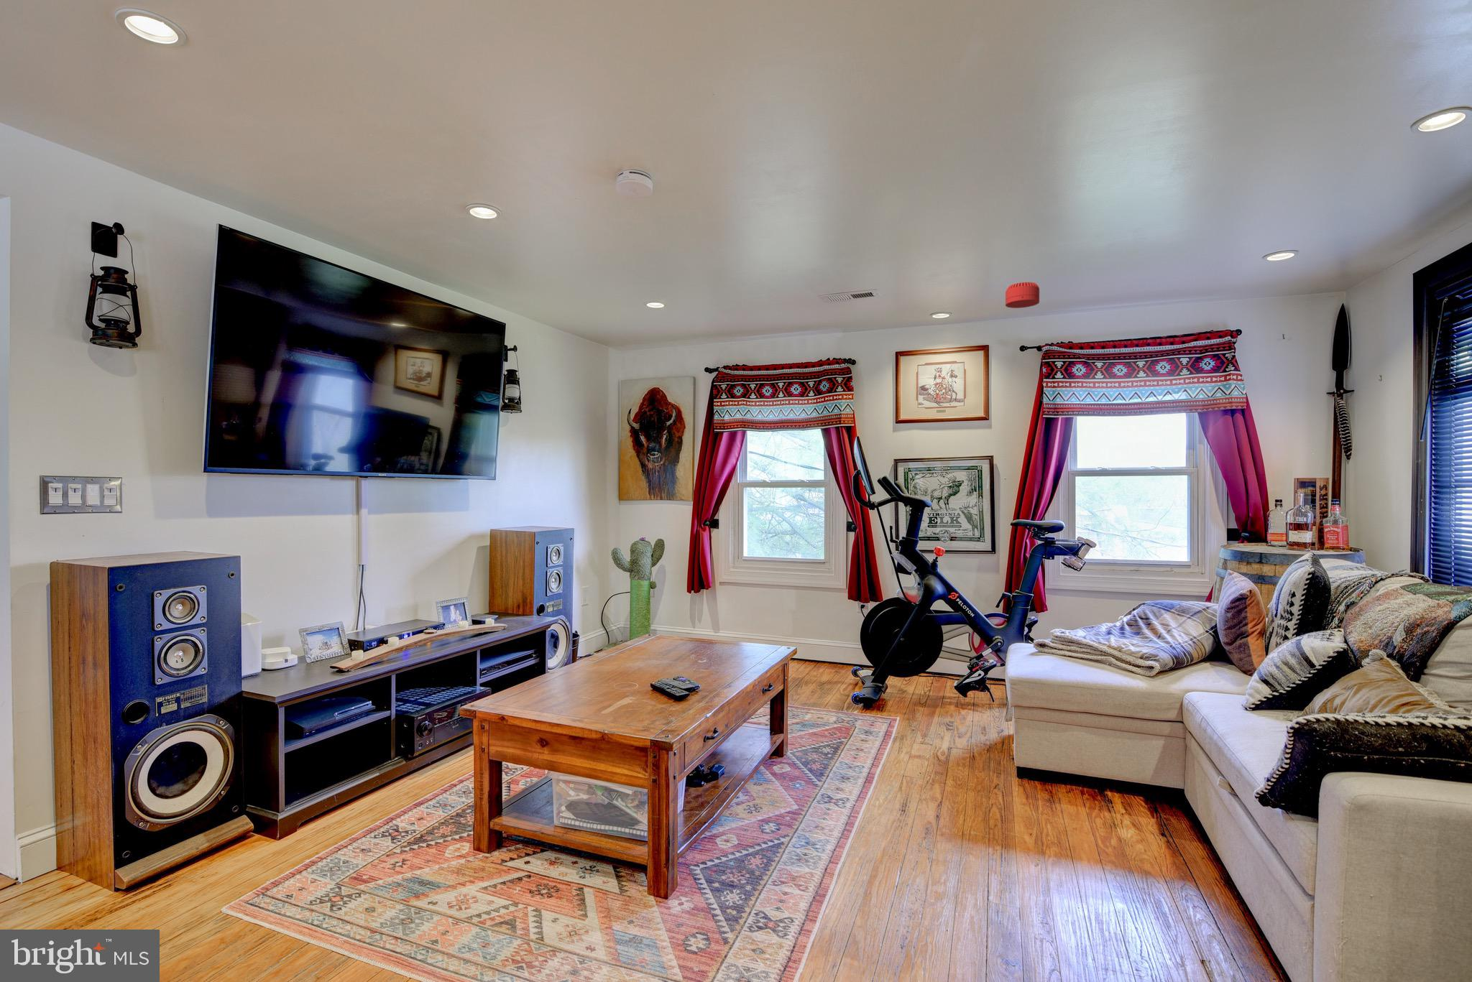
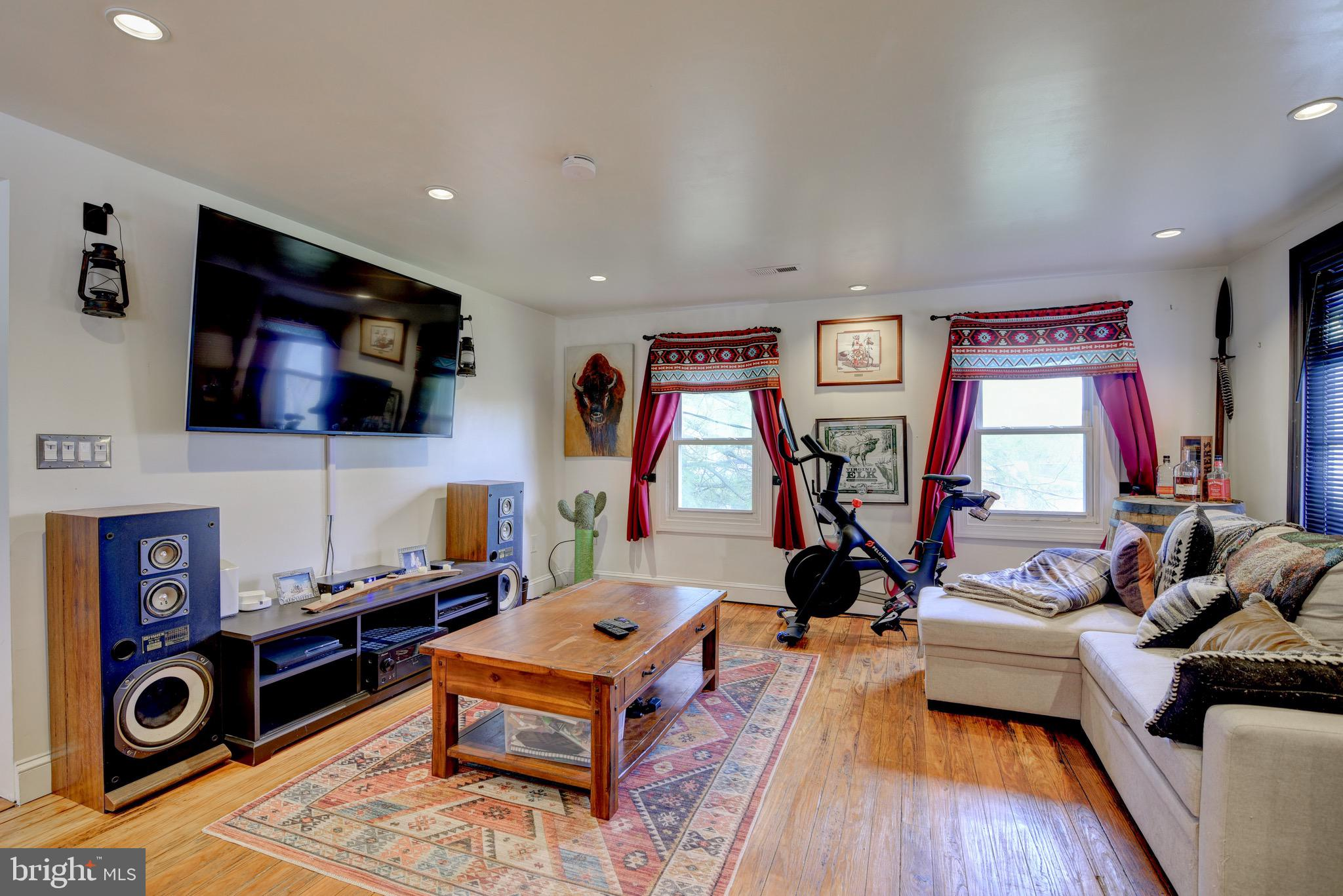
- smoke detector [1005,282,1040,309]
